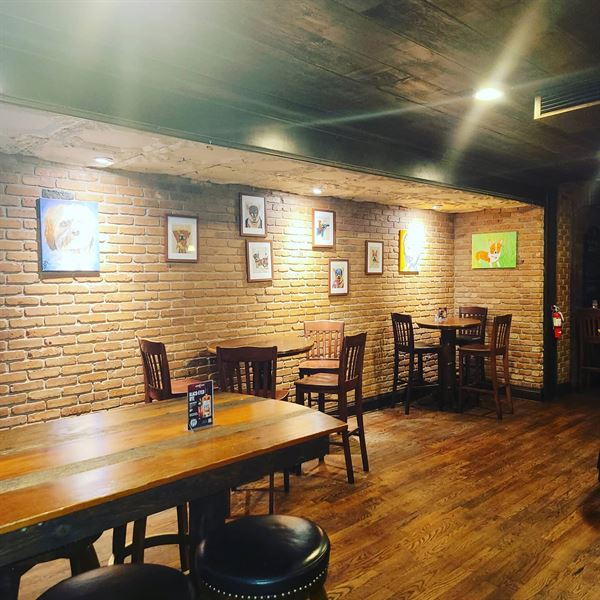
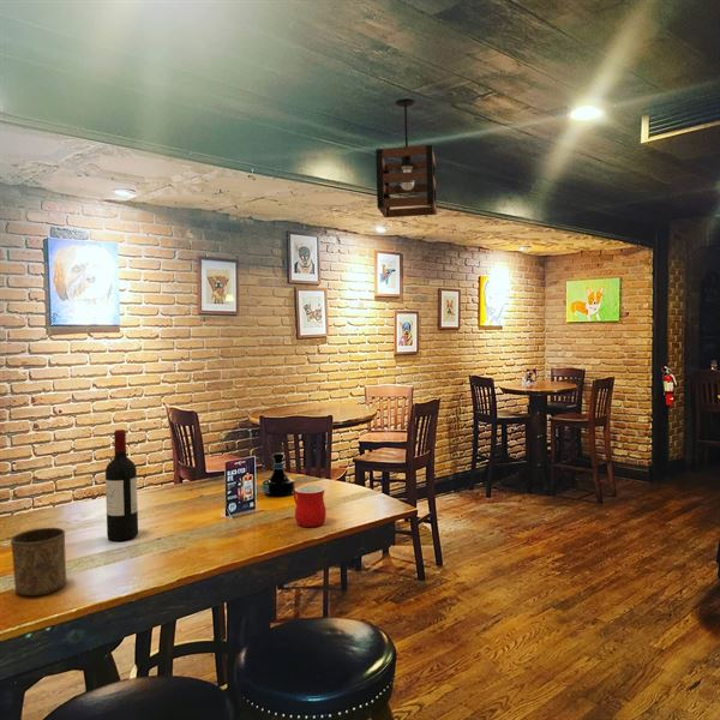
+ wine bottle [104,428,139,541]
+ pendant light [374,97,438,218]
+ mug [292,485,328,528]
+ tequila bottle [262,451,296,498]
+ cup [10,527,67,596]
